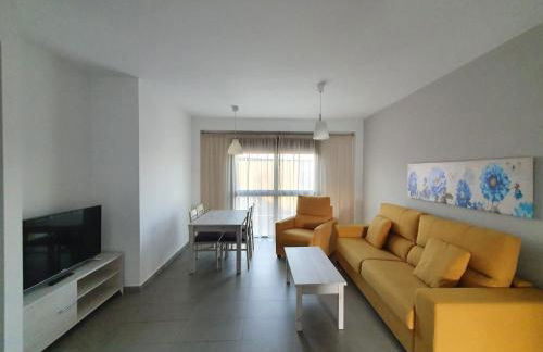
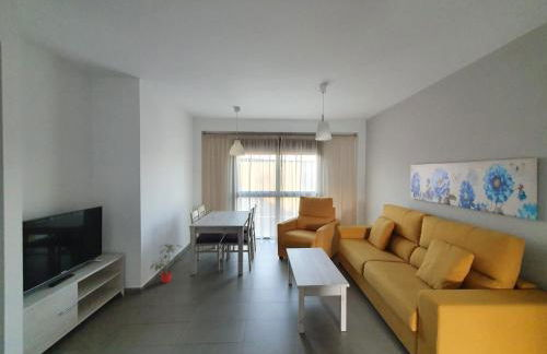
+ potted plant [150,244,185,284]
